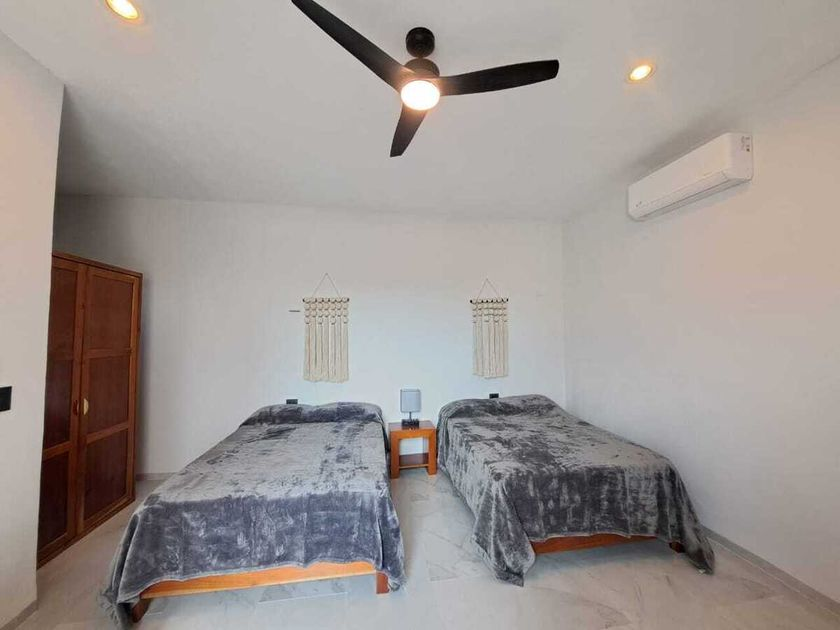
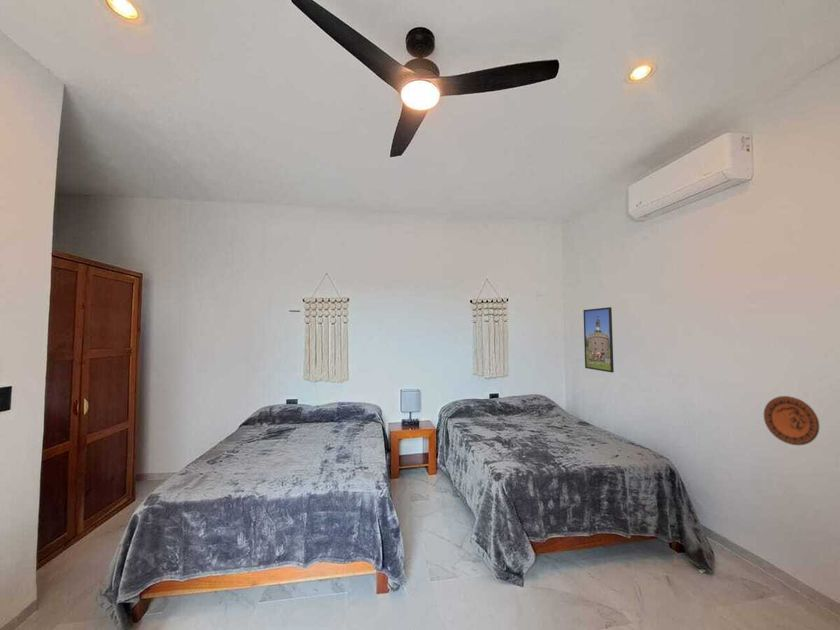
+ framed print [582,306,615,373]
+ decorative plate [763,395,820,446]
